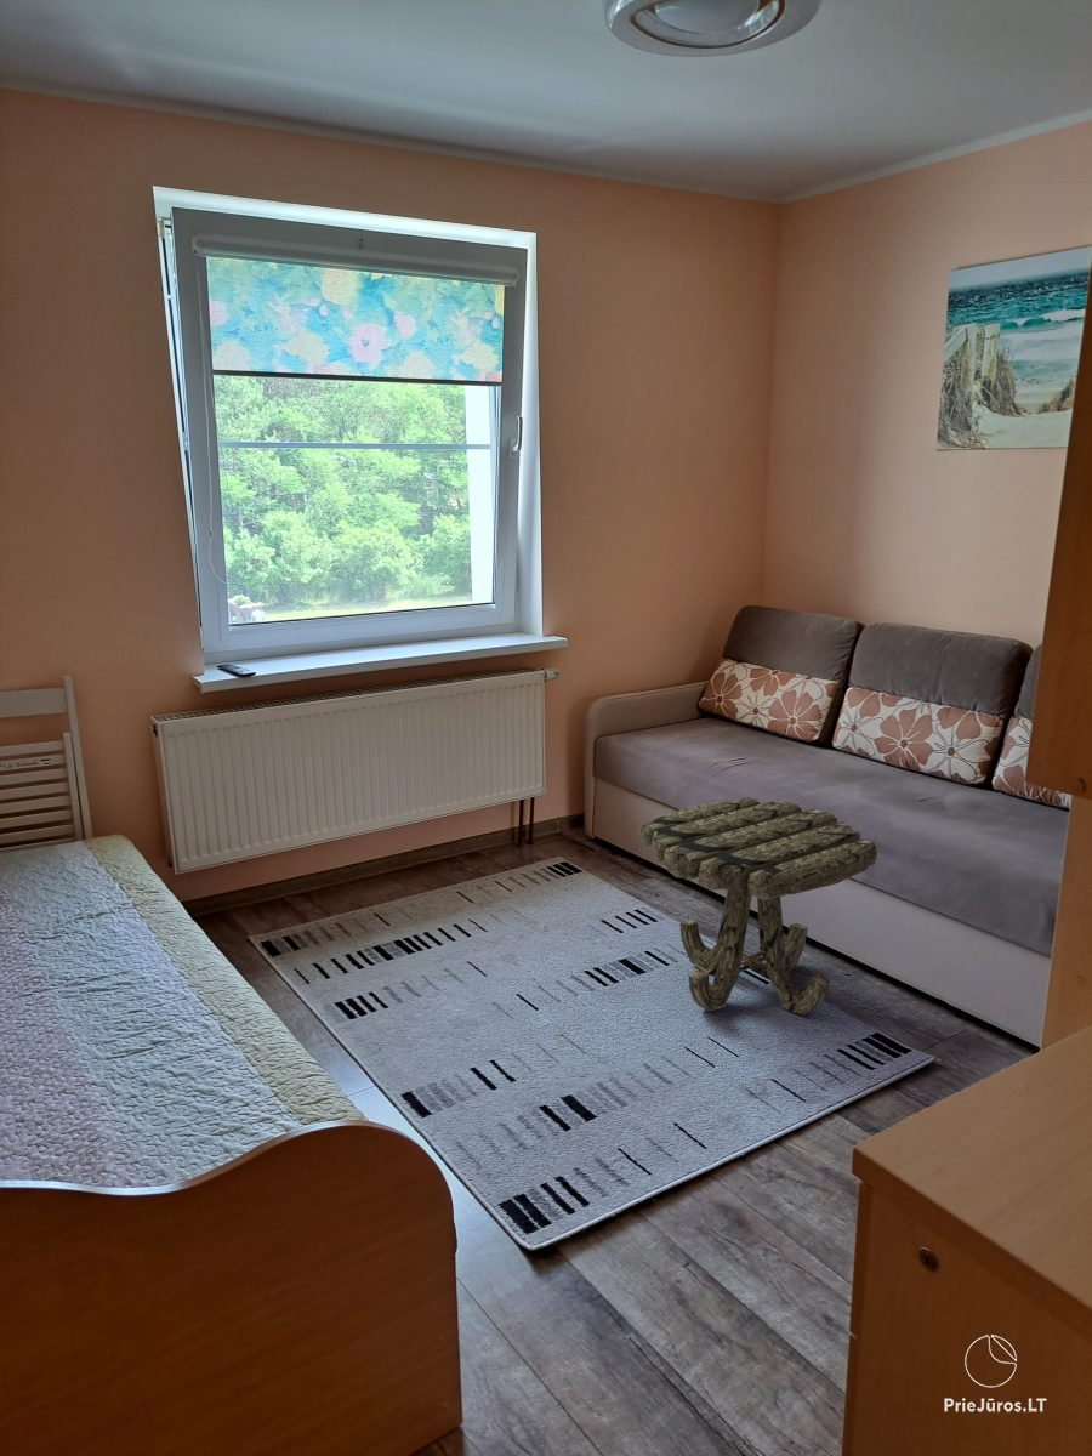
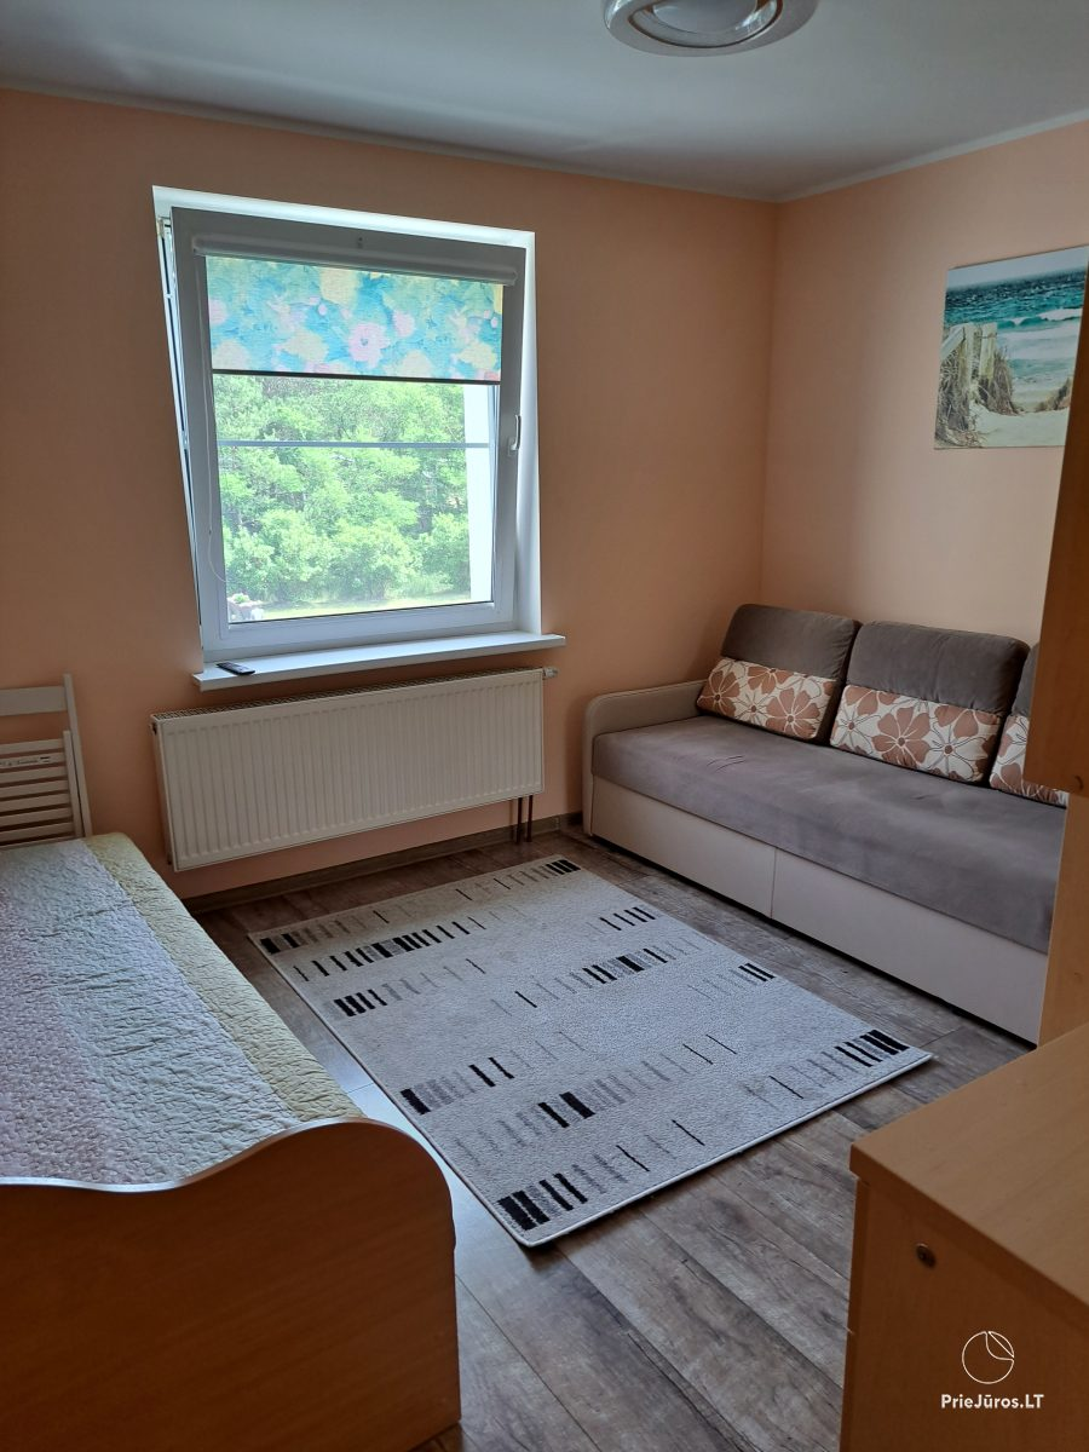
- side table [638,796,878,1016]
